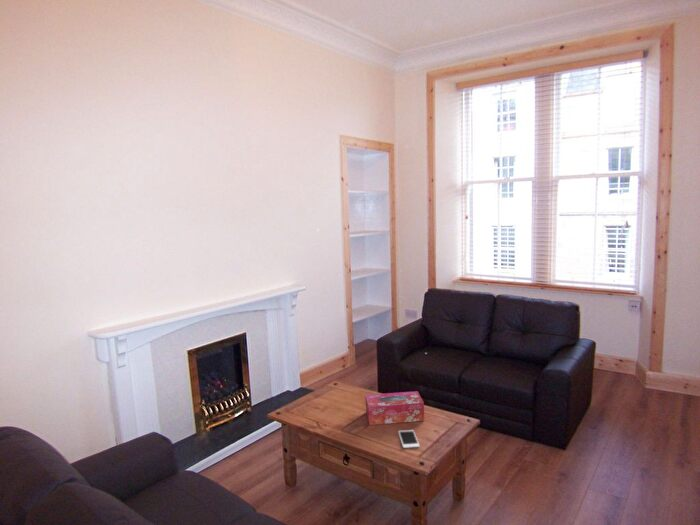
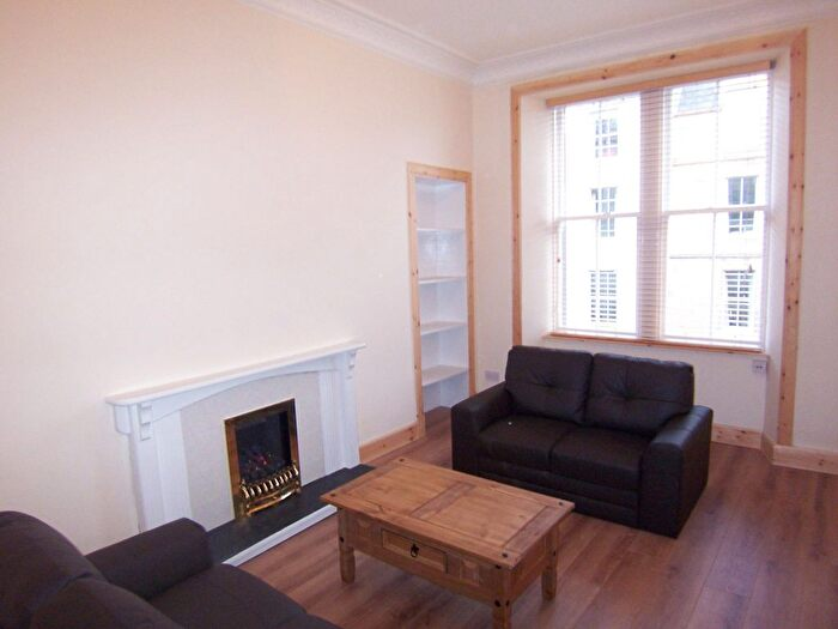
- tissue box [364,390,425,426]
- cell phone [397,429,420,449]
